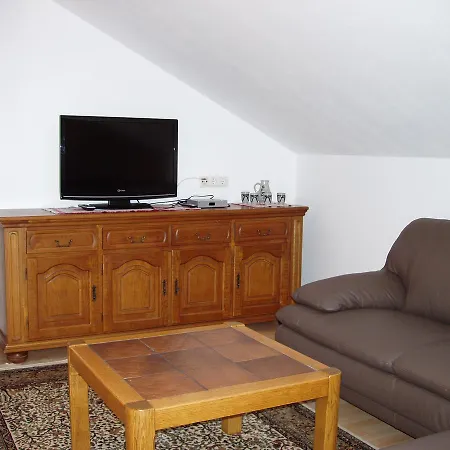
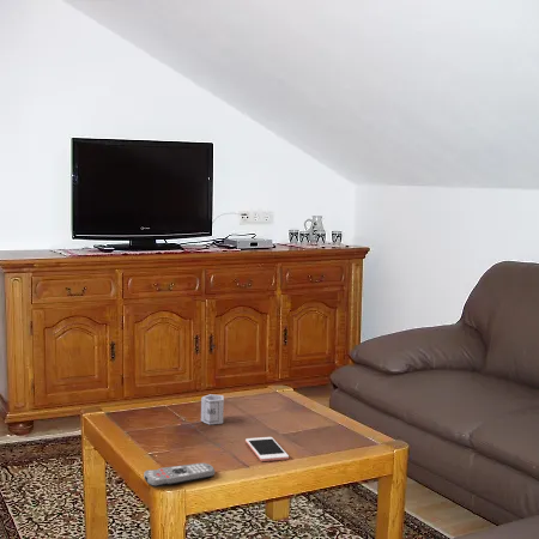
+ remote control [143,462,216,489]
+ cell phone [244,436,290,462]
+ cup [200,393,225,425]
